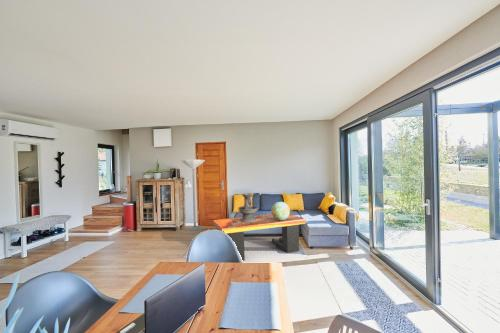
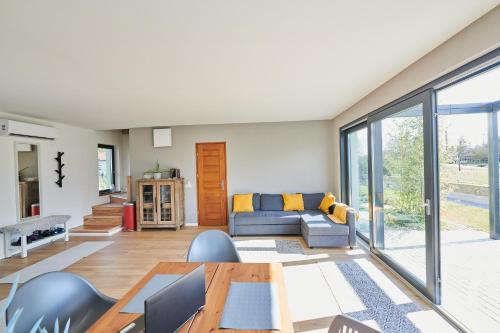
- coffee table [212,213,307,261]
- floor lamp [180,159,206,232]
- decorative urn [237,192,260,222]
- decorative globe [270,201,291,220]
